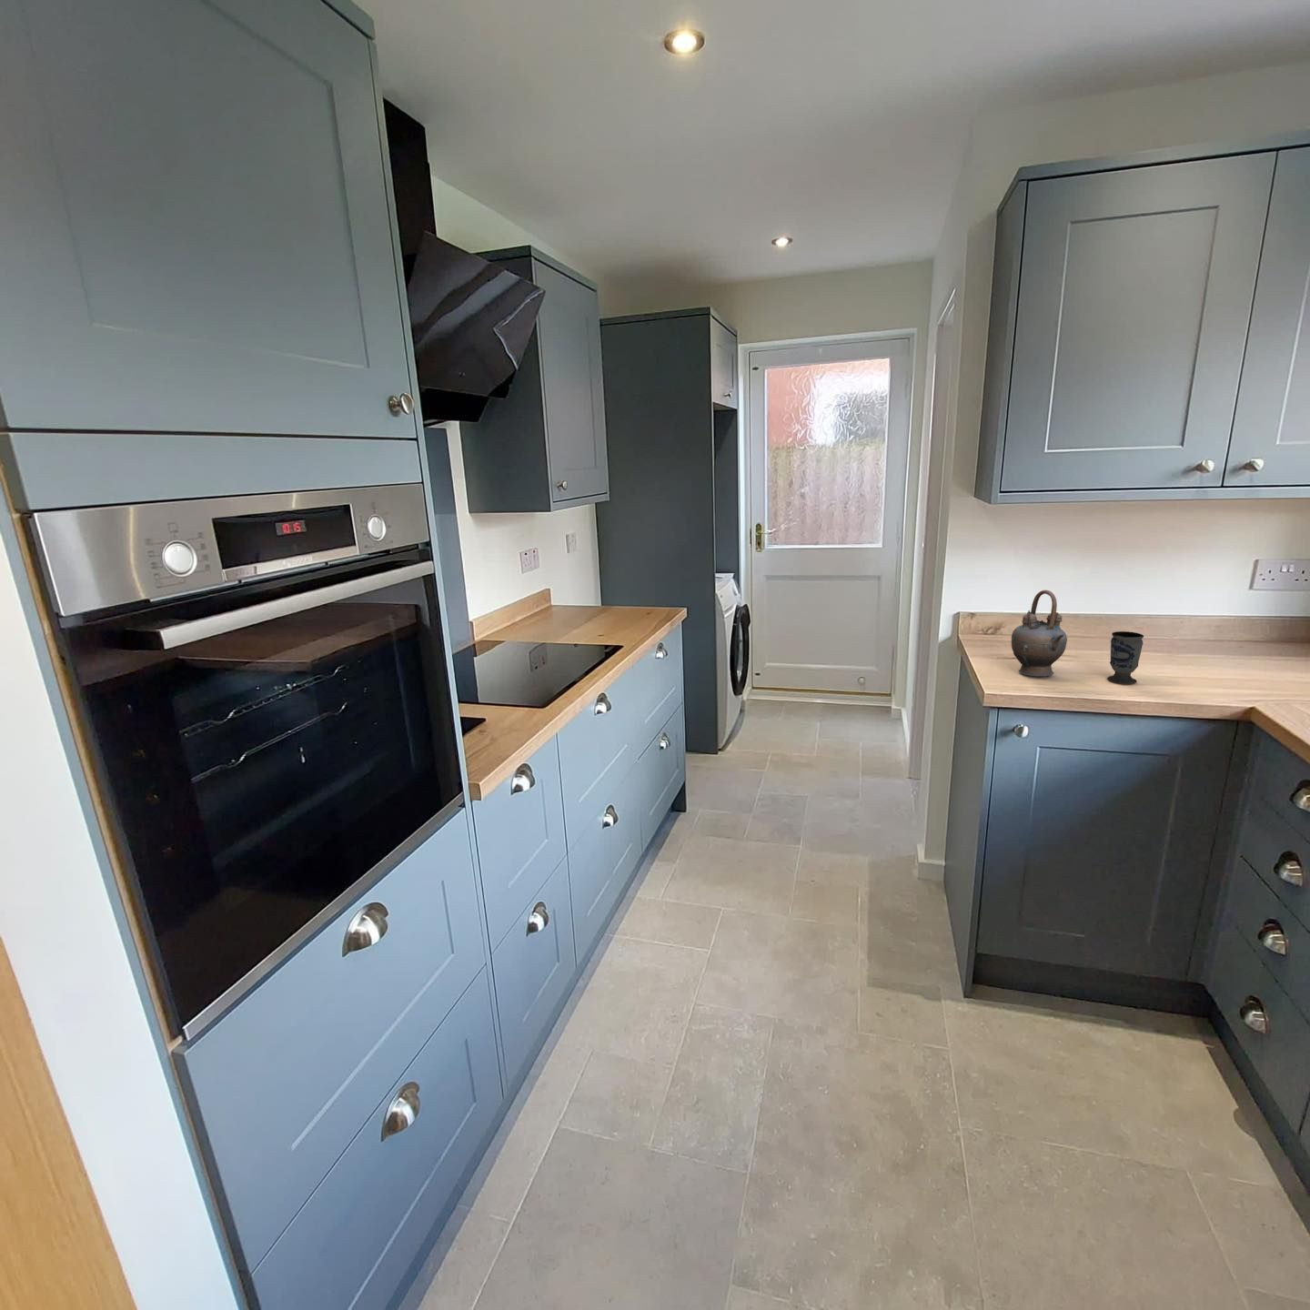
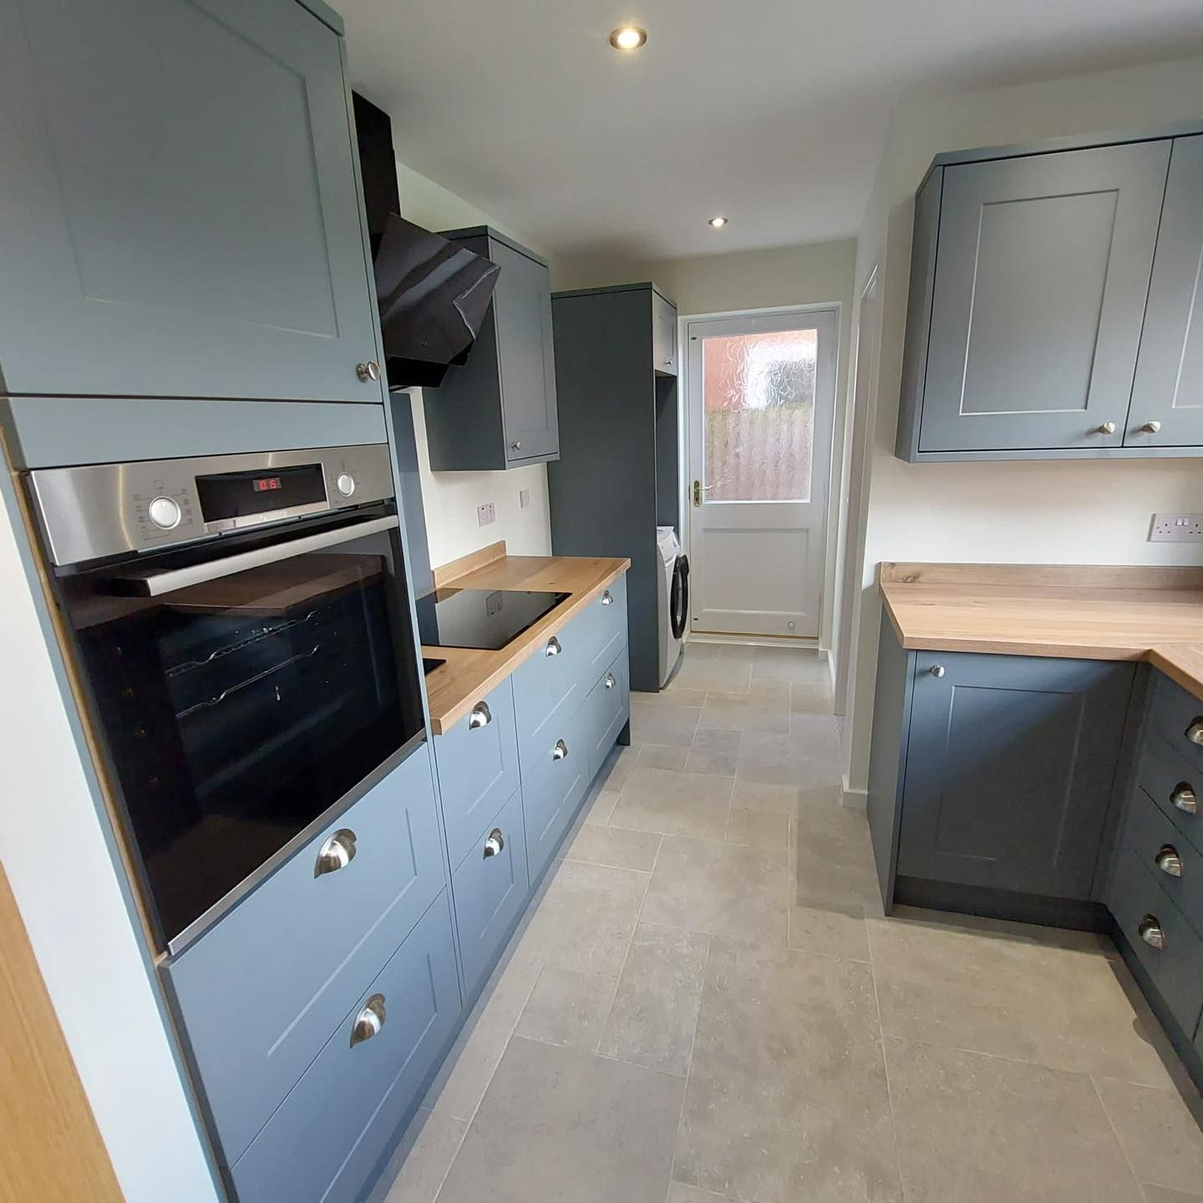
- teapot [1011,589,1068,678]
- cup [1106,631,1144,685]
